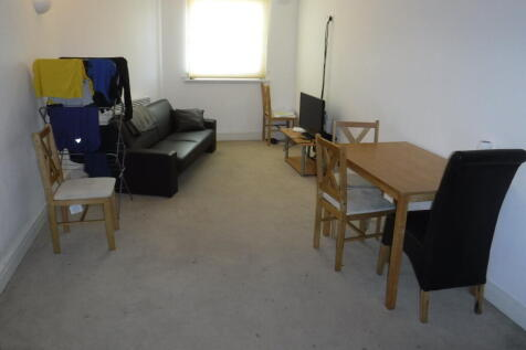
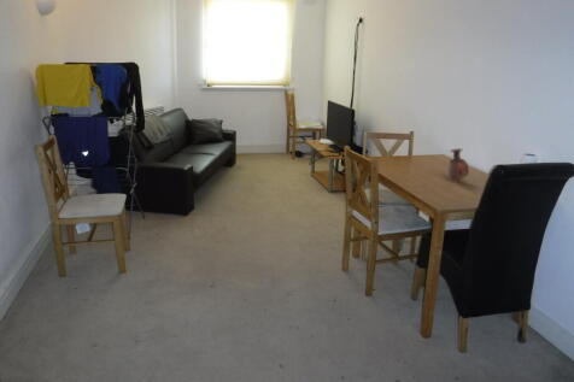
+ vase [446,147,470,182]
